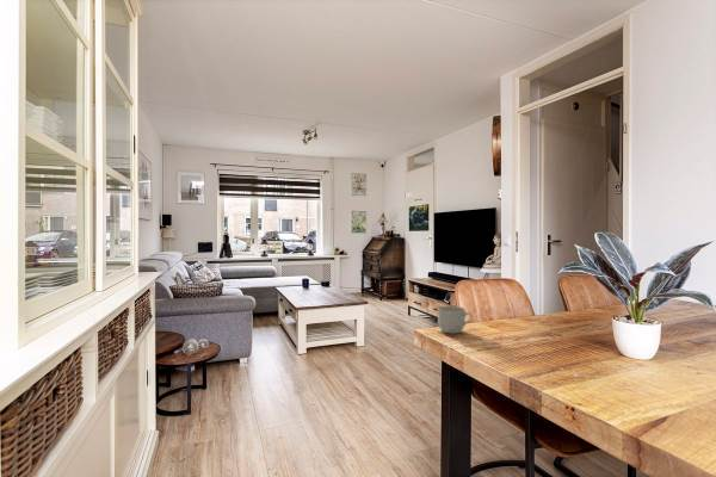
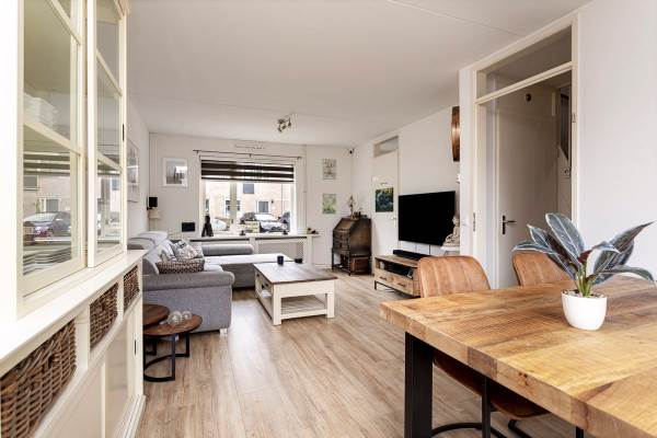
- mug [437,305,474,334]
